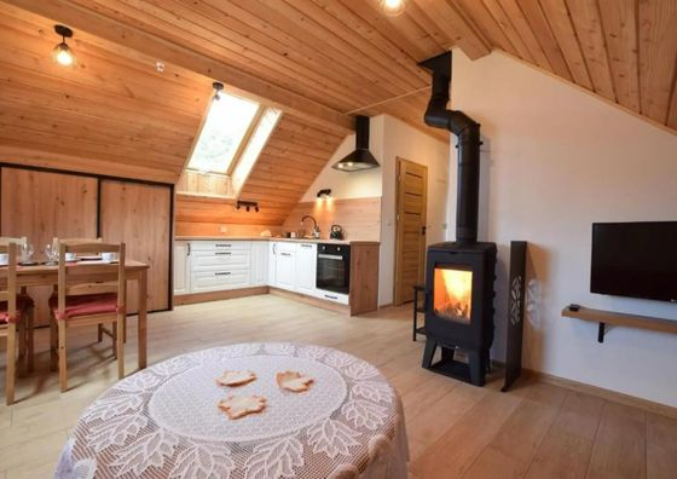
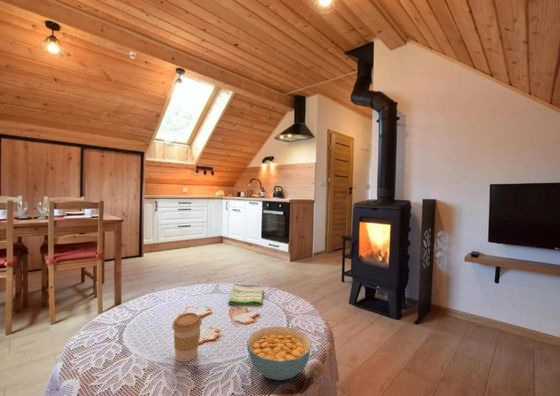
+ cereal bowl [246,325,313,381]
+ dish towel [227,283,264,306]
+ coffee cup [171,312,203,363]
